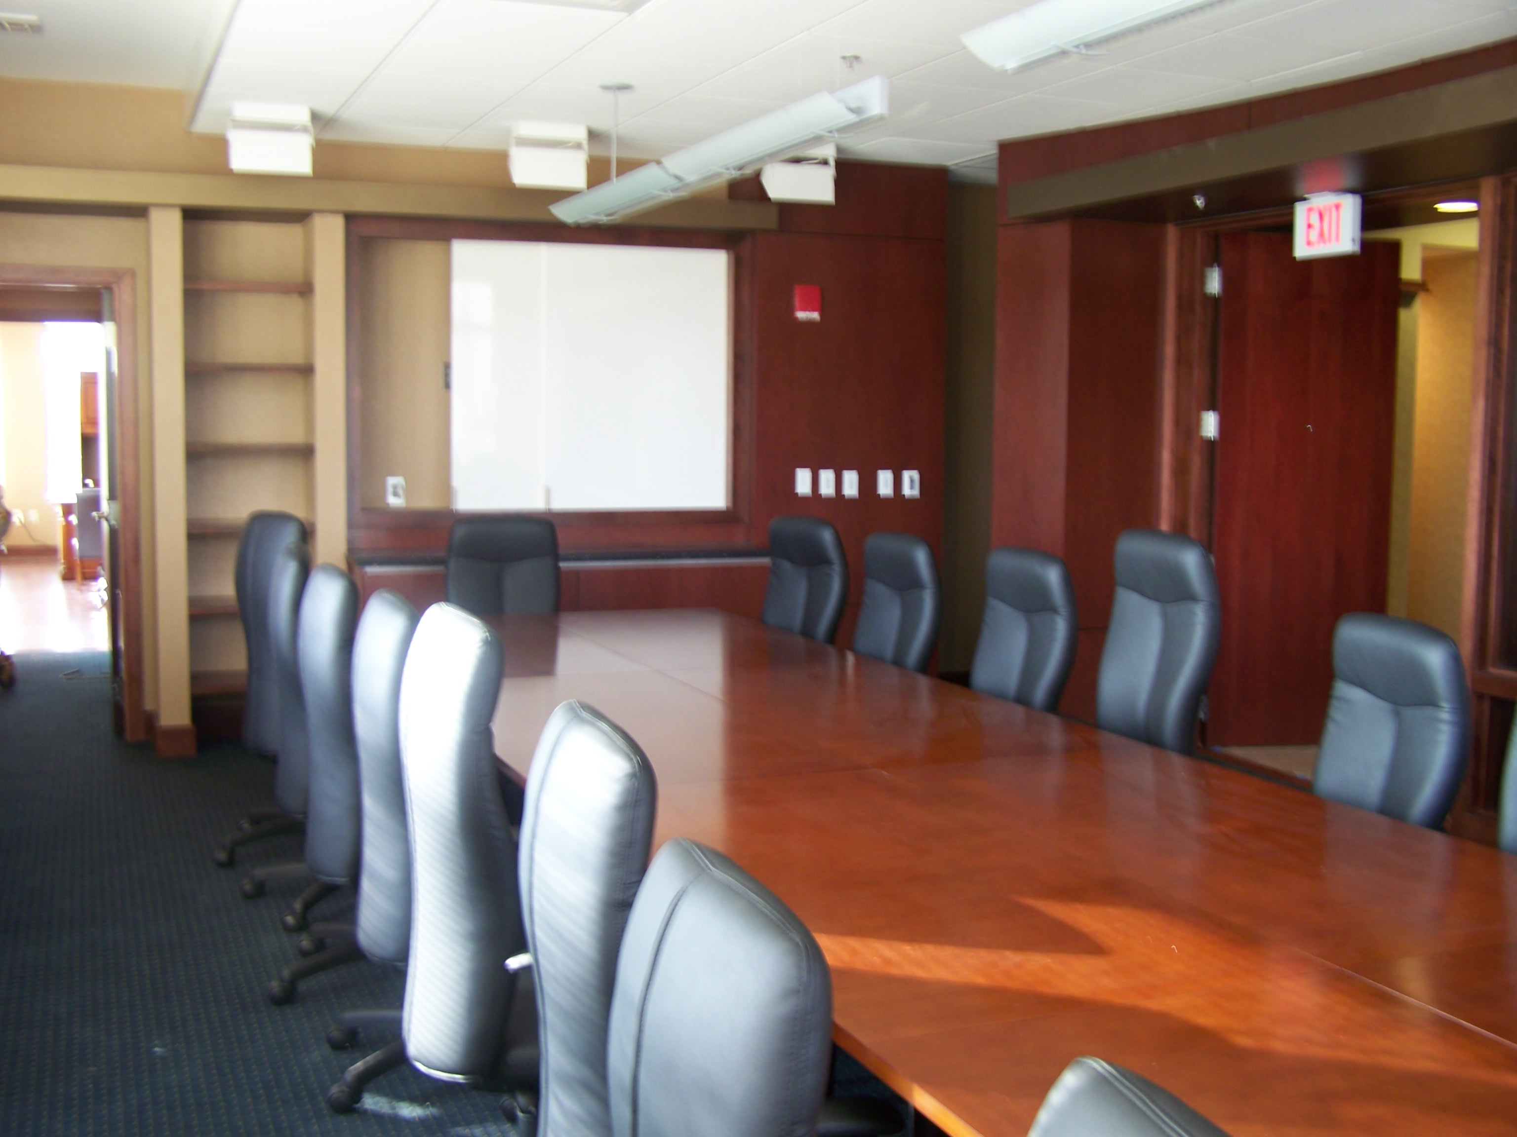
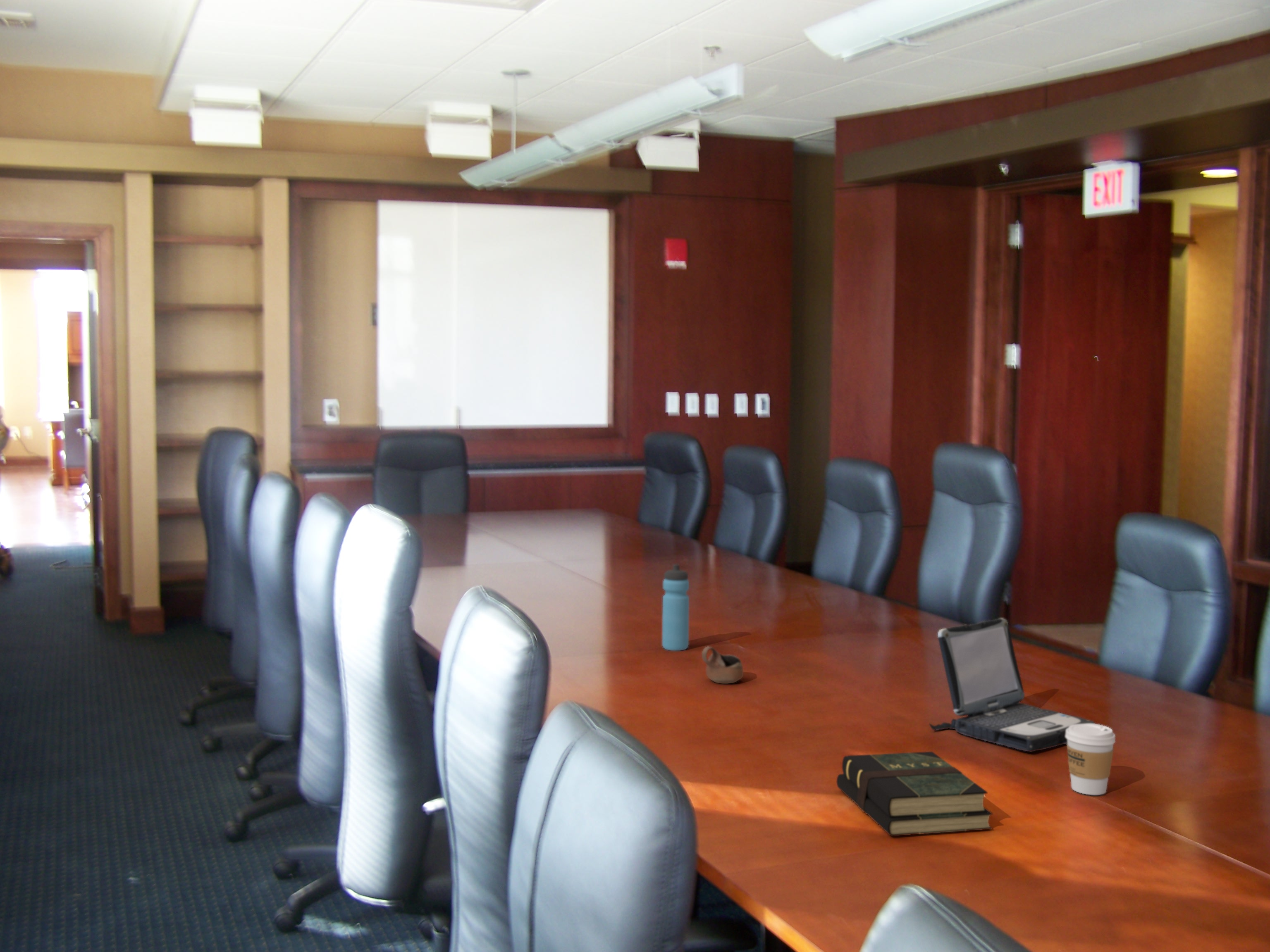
+ book [836,751,993,836]
+ cup [701,646,744,684]
+ coffee cup [1065,724,1116,795]
+ laptop [929,618,1096,752]
+ water bottle [662,564,690,651]
